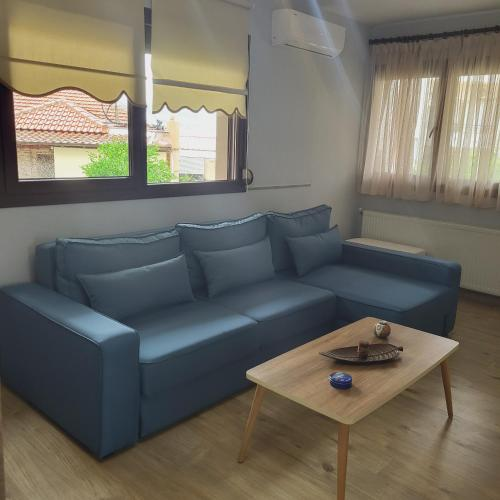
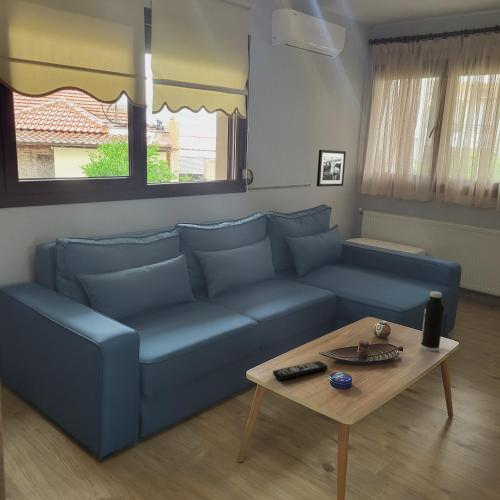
+ water bottle [420,290,445,352]
+ remote control [272,360,329,381]
+ picture frame [316,149,347,188]
